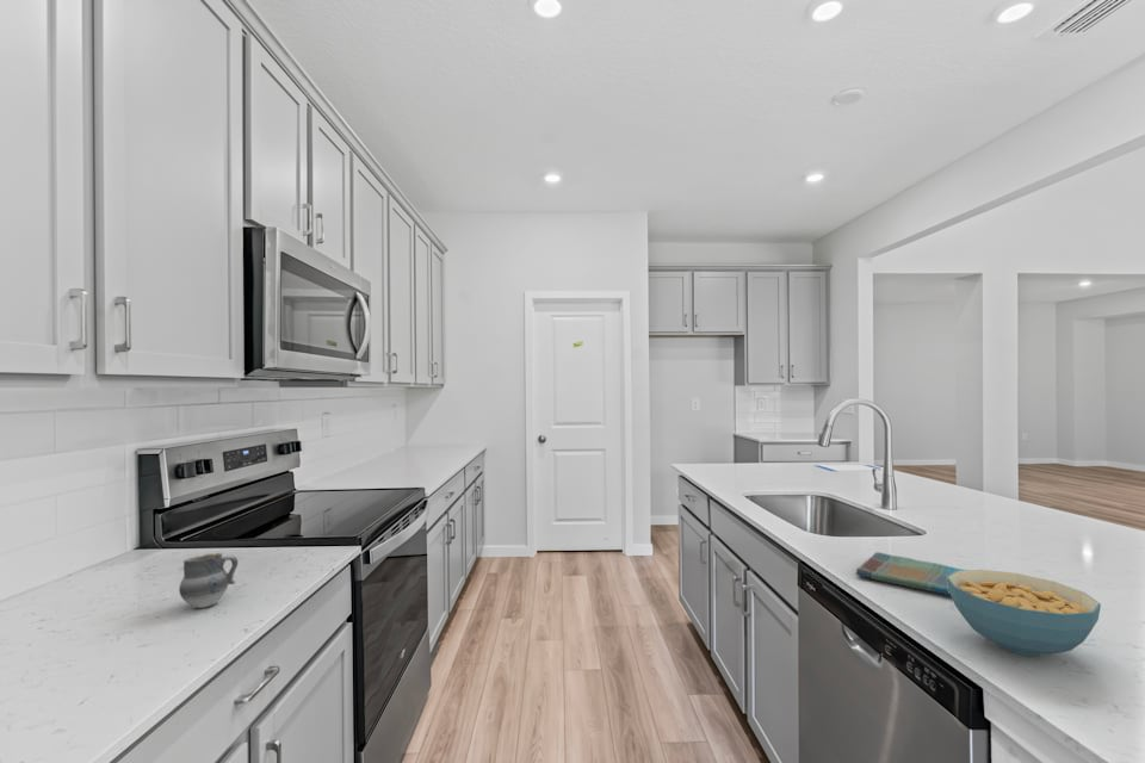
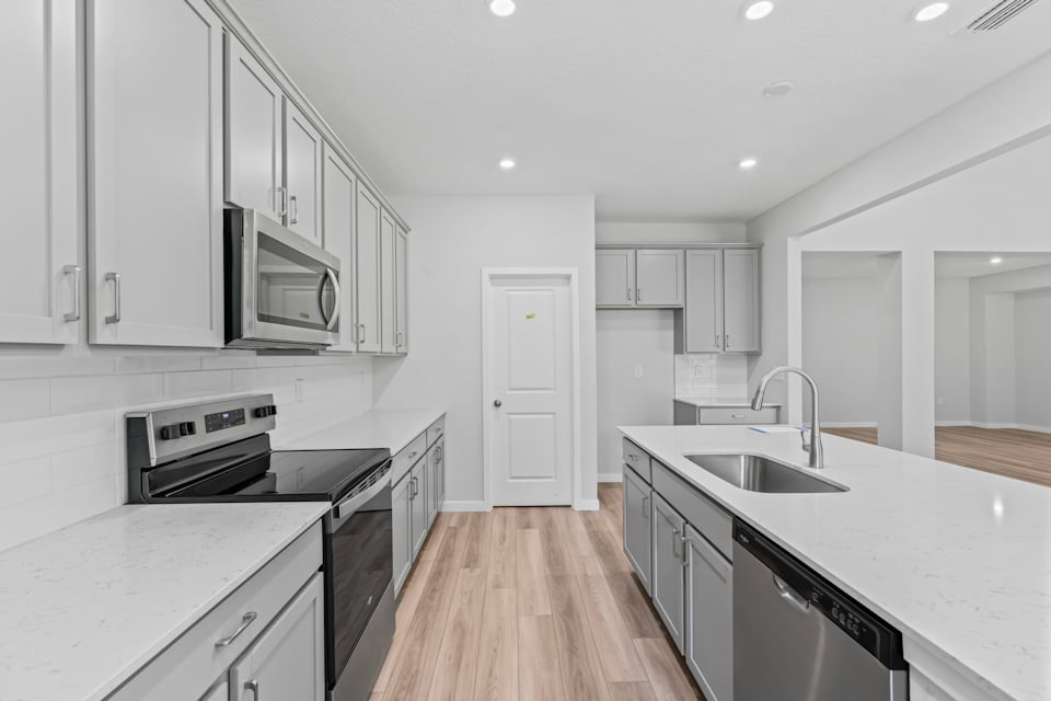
- dish towel [855,551,968,596]
- cereal bowl [947,569,1102,657]
- cup [178,552,239,609]
